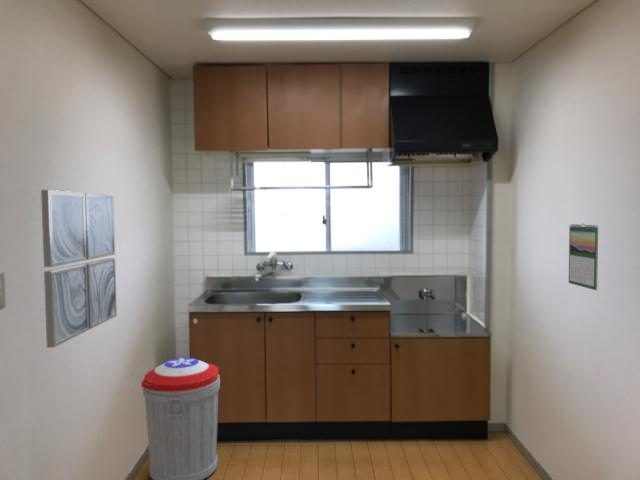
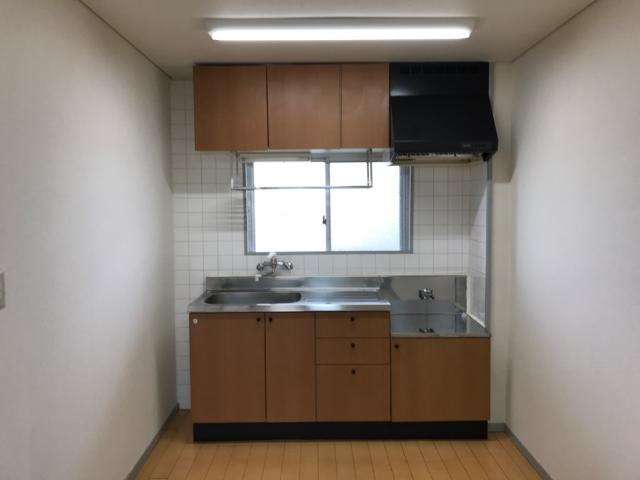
- trash can [140,357,221,480]
- wall art [40,189,118,349]
- calendar [568,223,599,291]
